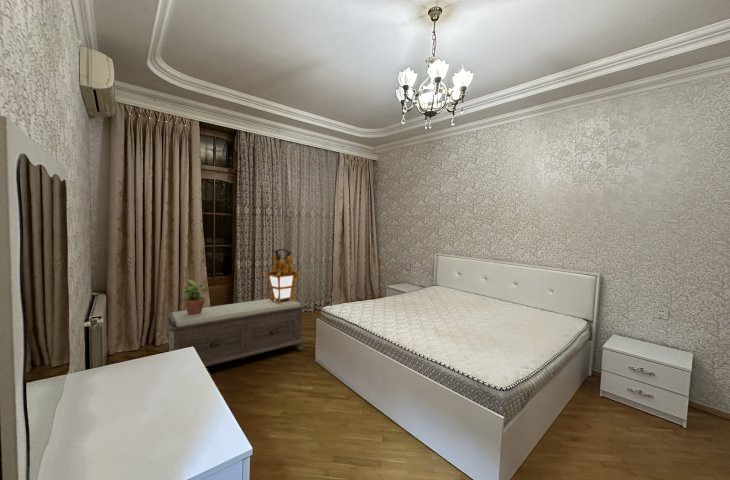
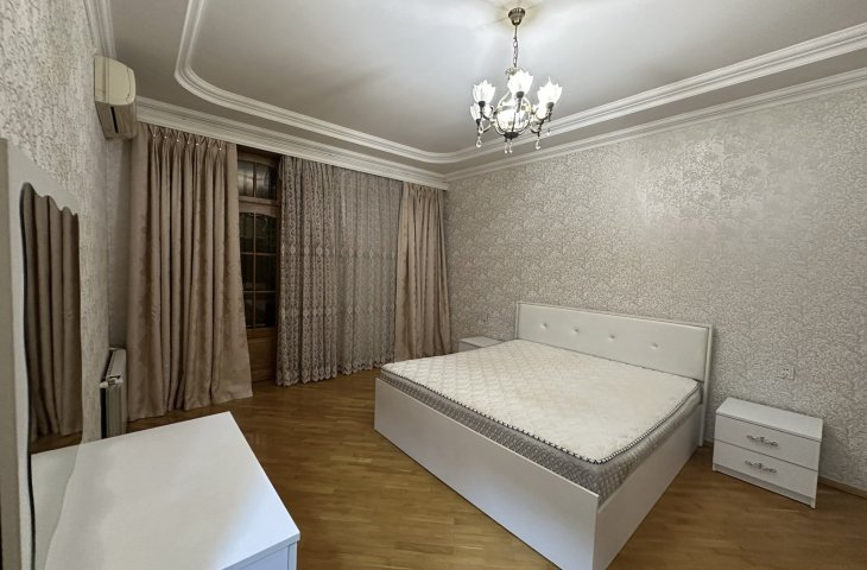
- bench [164,298,306,367]
- lantern [265,248,300,303]
- potted plant [181,279,211,315]
